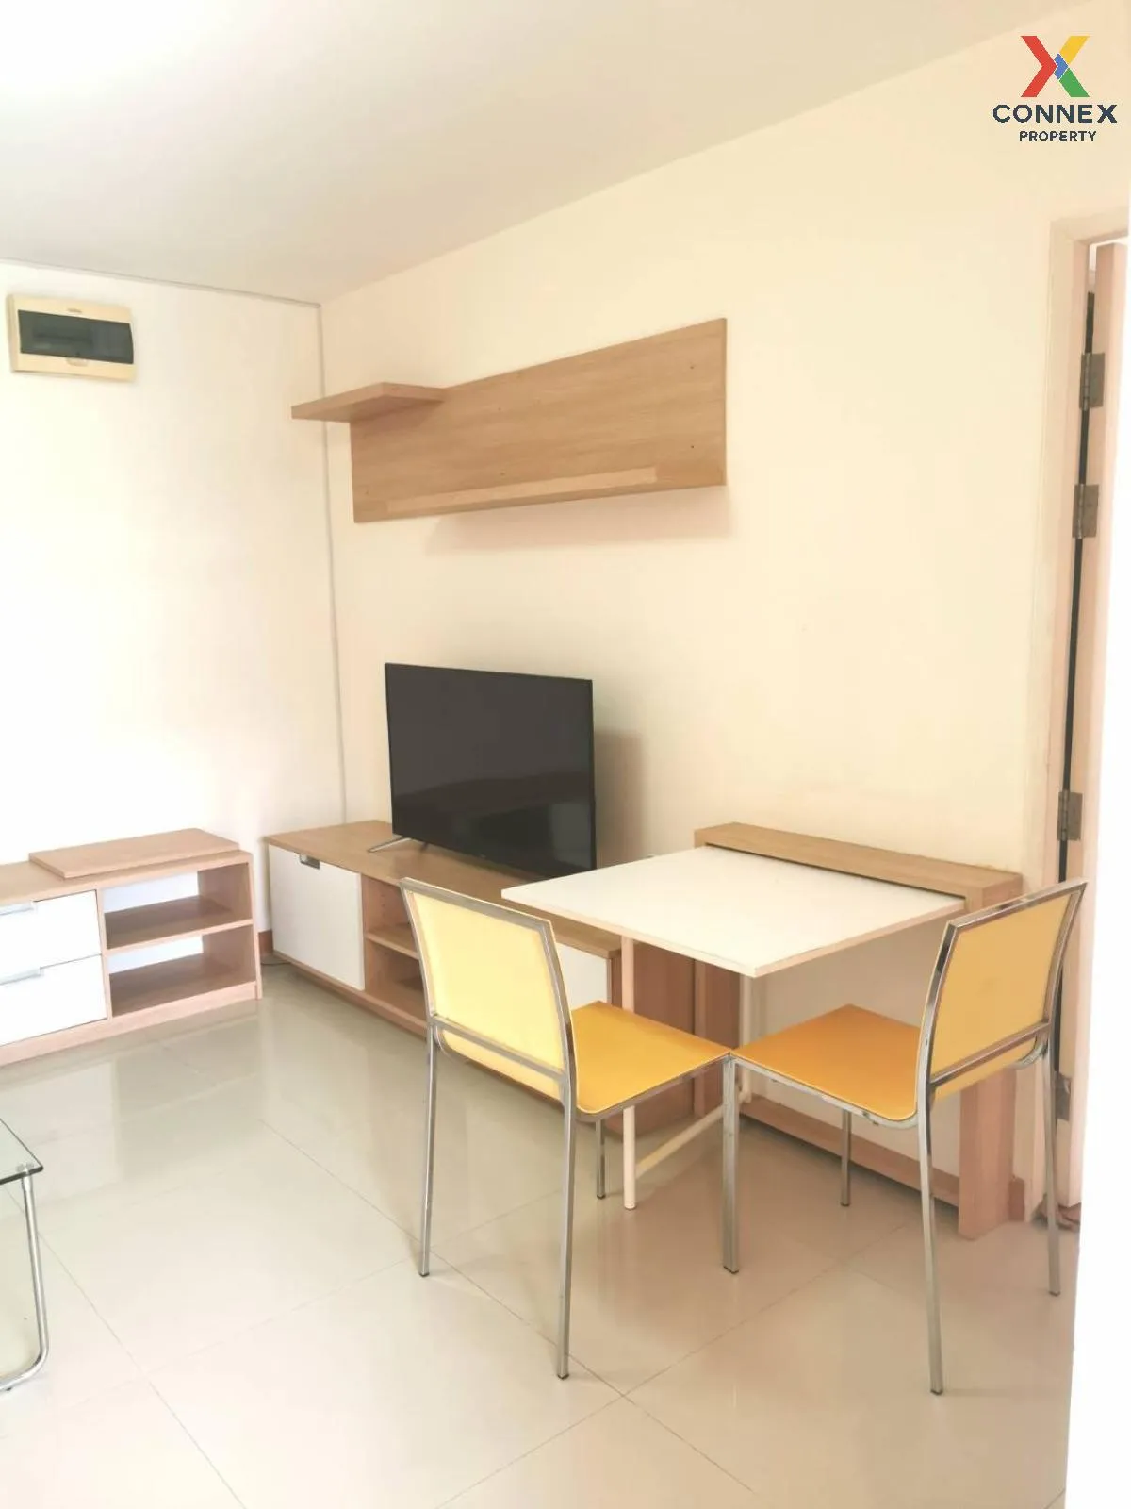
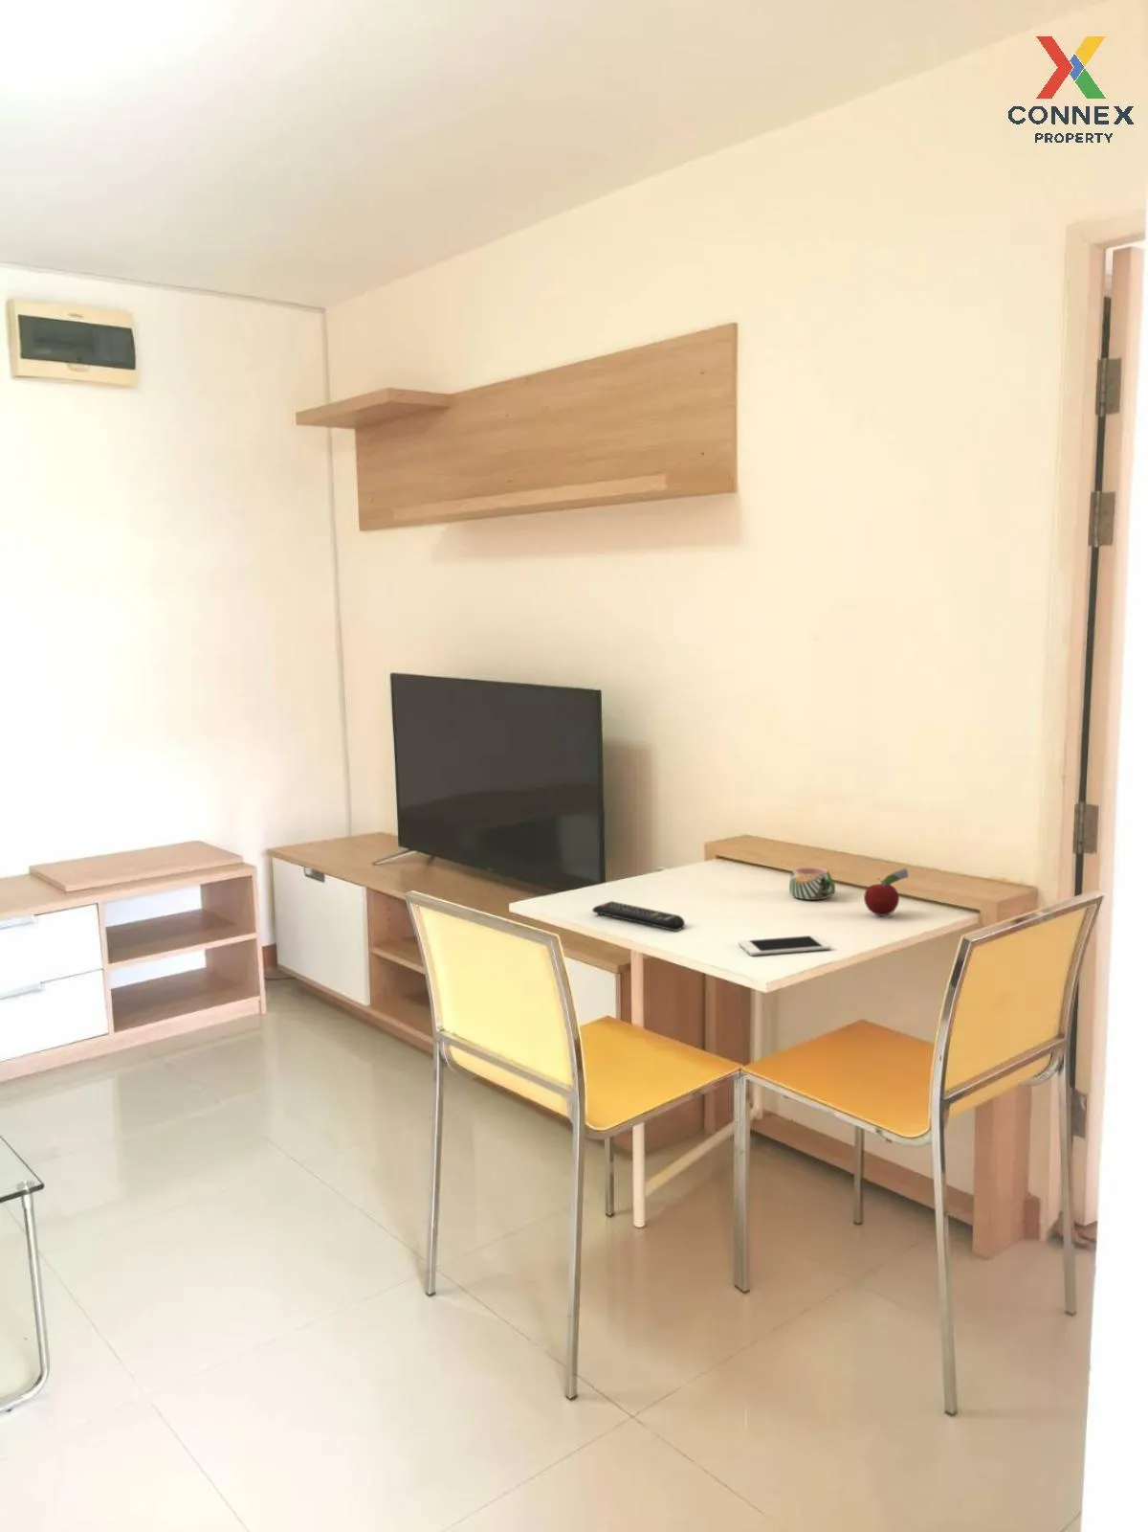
+ mug [789,866,836,901]
+ remote control [591,900,686,931]
+ fruit [863,867,909,917]
+ cell phone [738,935,831,957]
